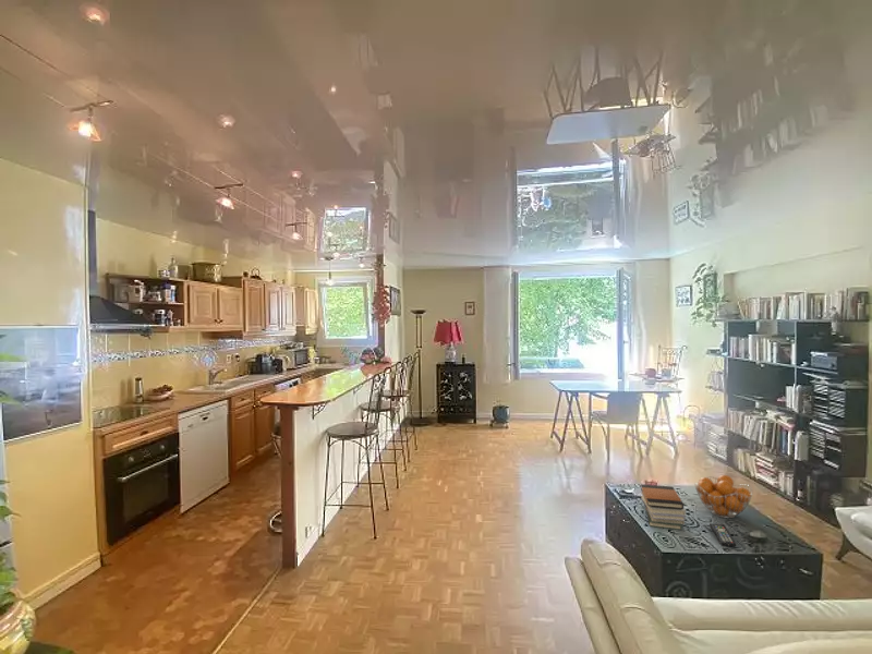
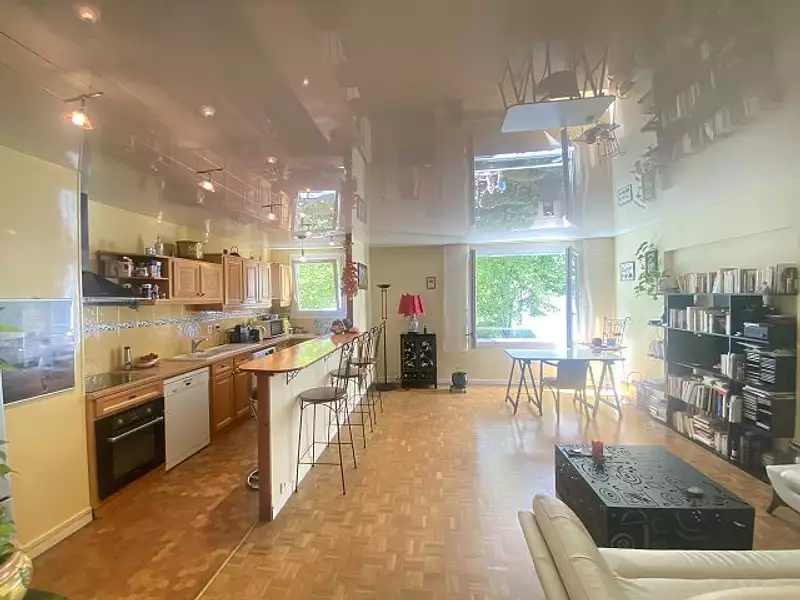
- fruit basket [694,474,753,519]
- book stack [640,483,687,531]
- remote control [708,522,737,547]
